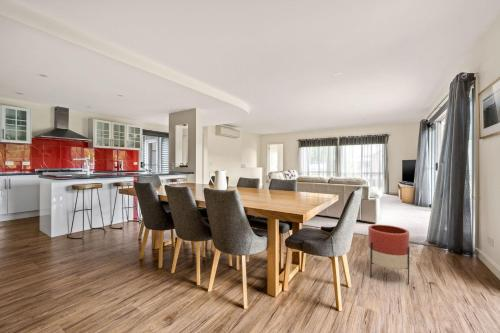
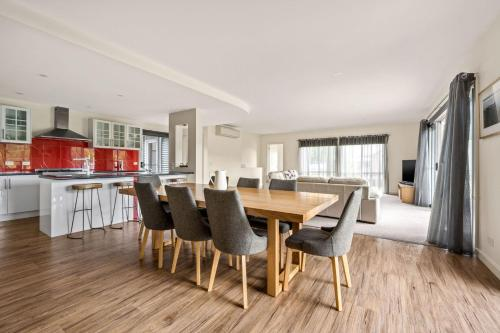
- planter [367,224,410,285]
